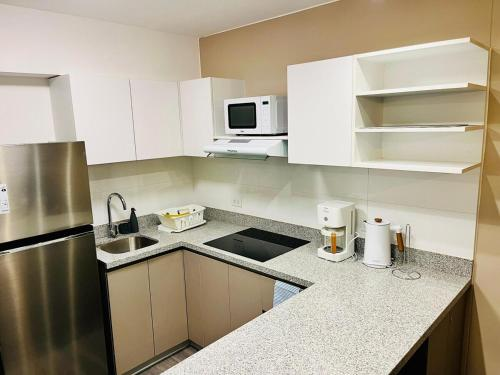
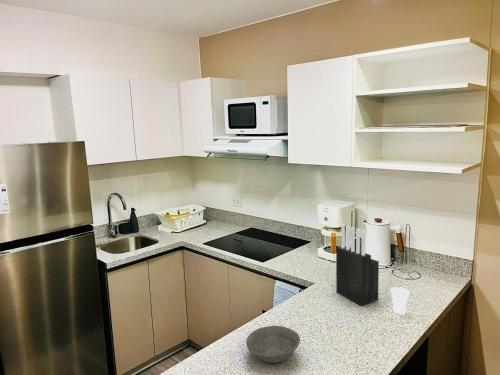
+ bowl [245,325,301,364]
+ cup [389,286,411,315]
+ knife block [335,223,380,307]
